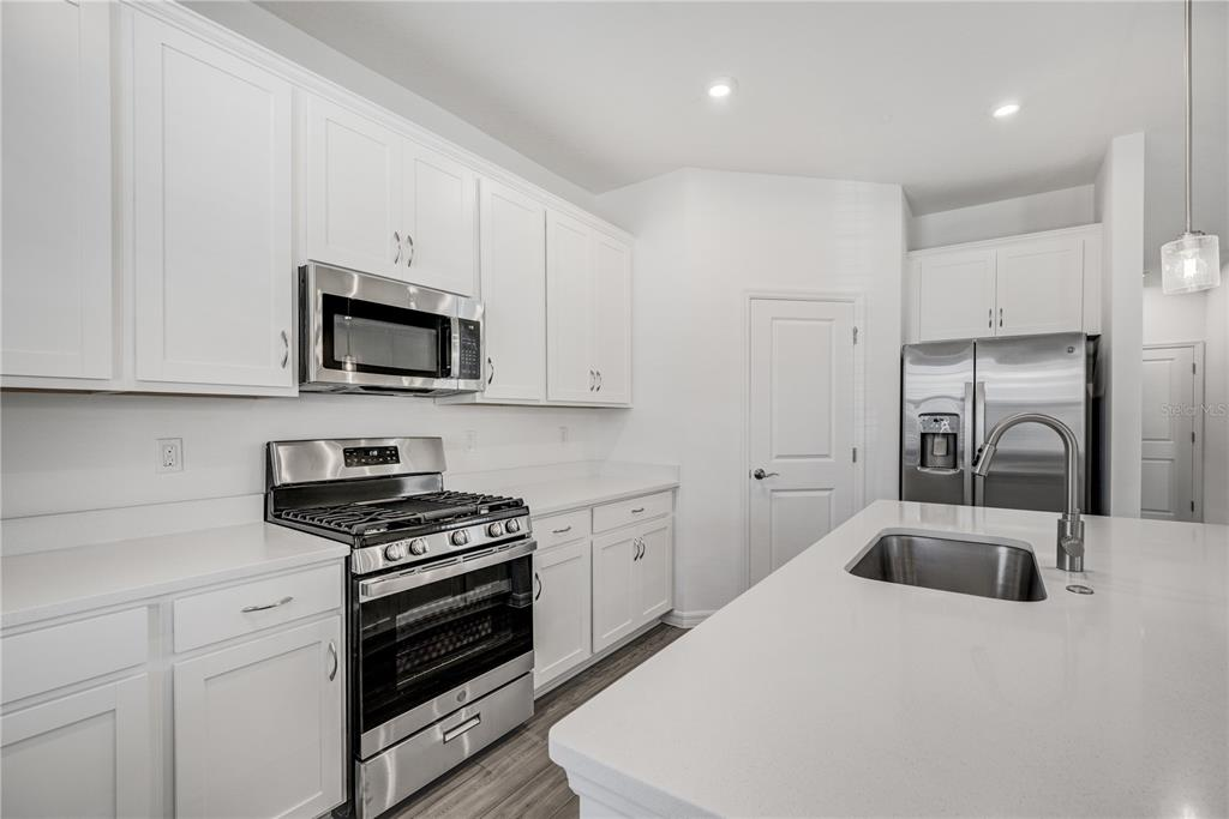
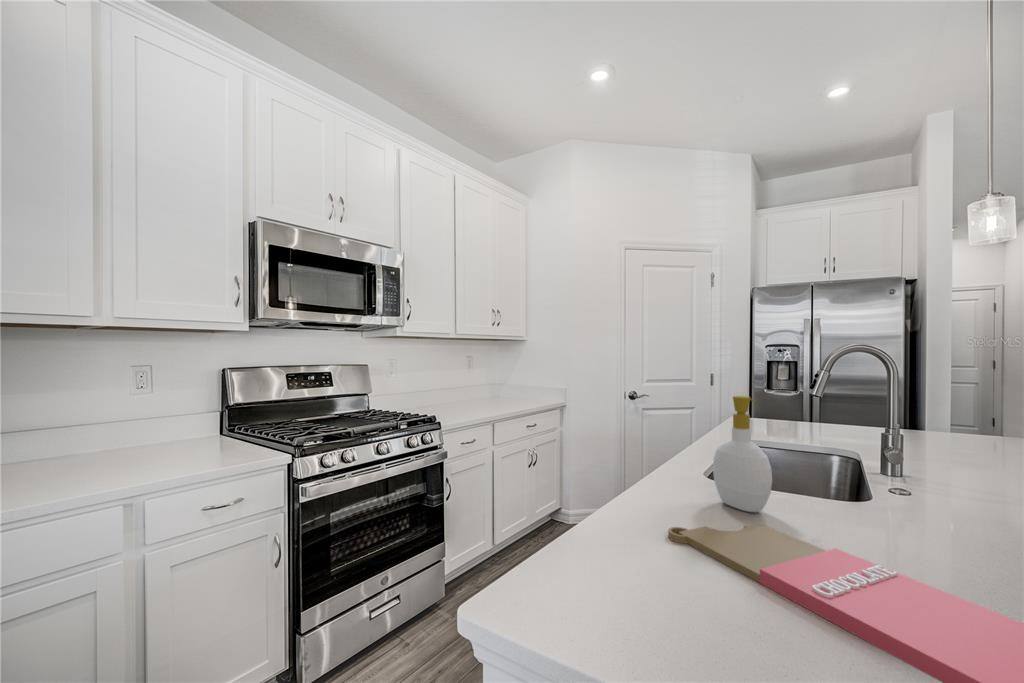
+ cutting board [667,524,1024,683]
+ soap bottle [712,395,773,513]
